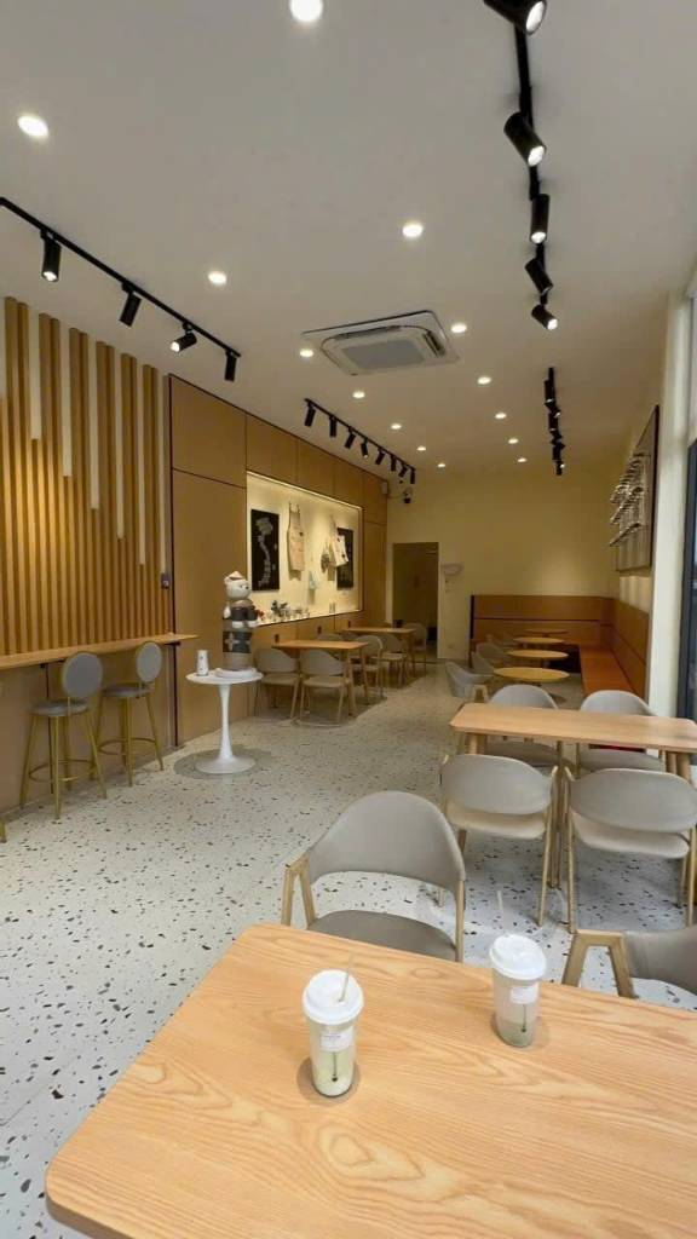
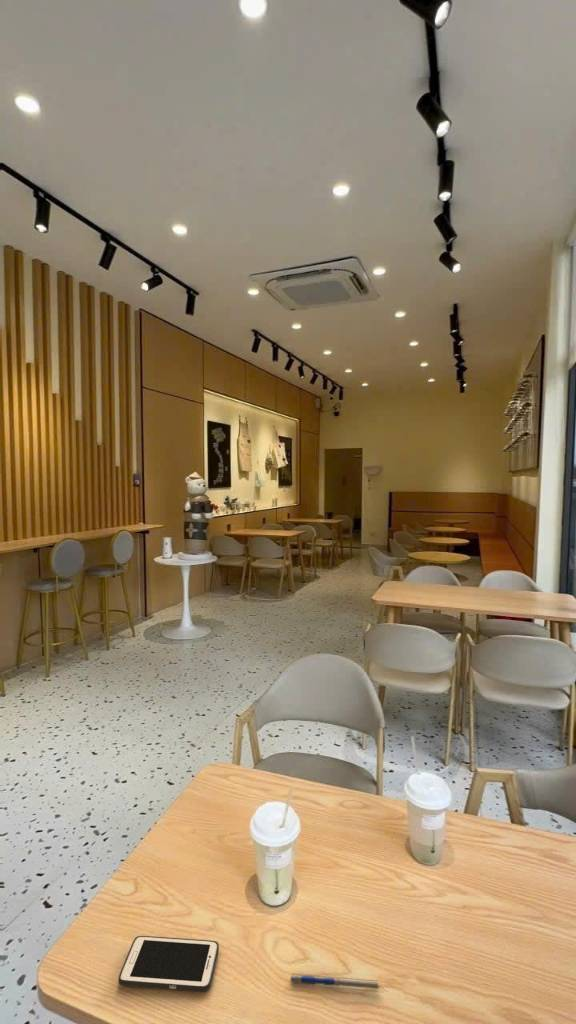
+ cell phone [118,935,220,992]
+ pen [289,973,382,993]
